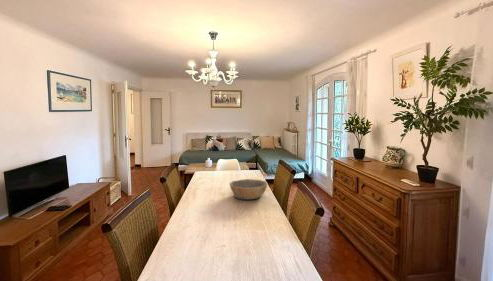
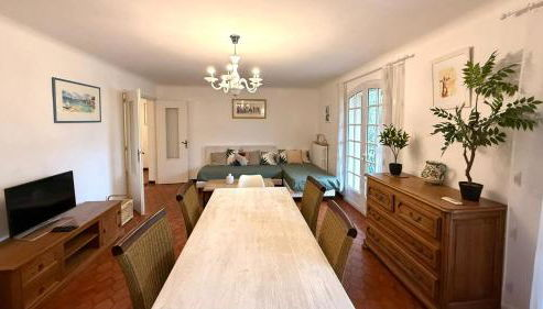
- bowl [228,178,269,201]
